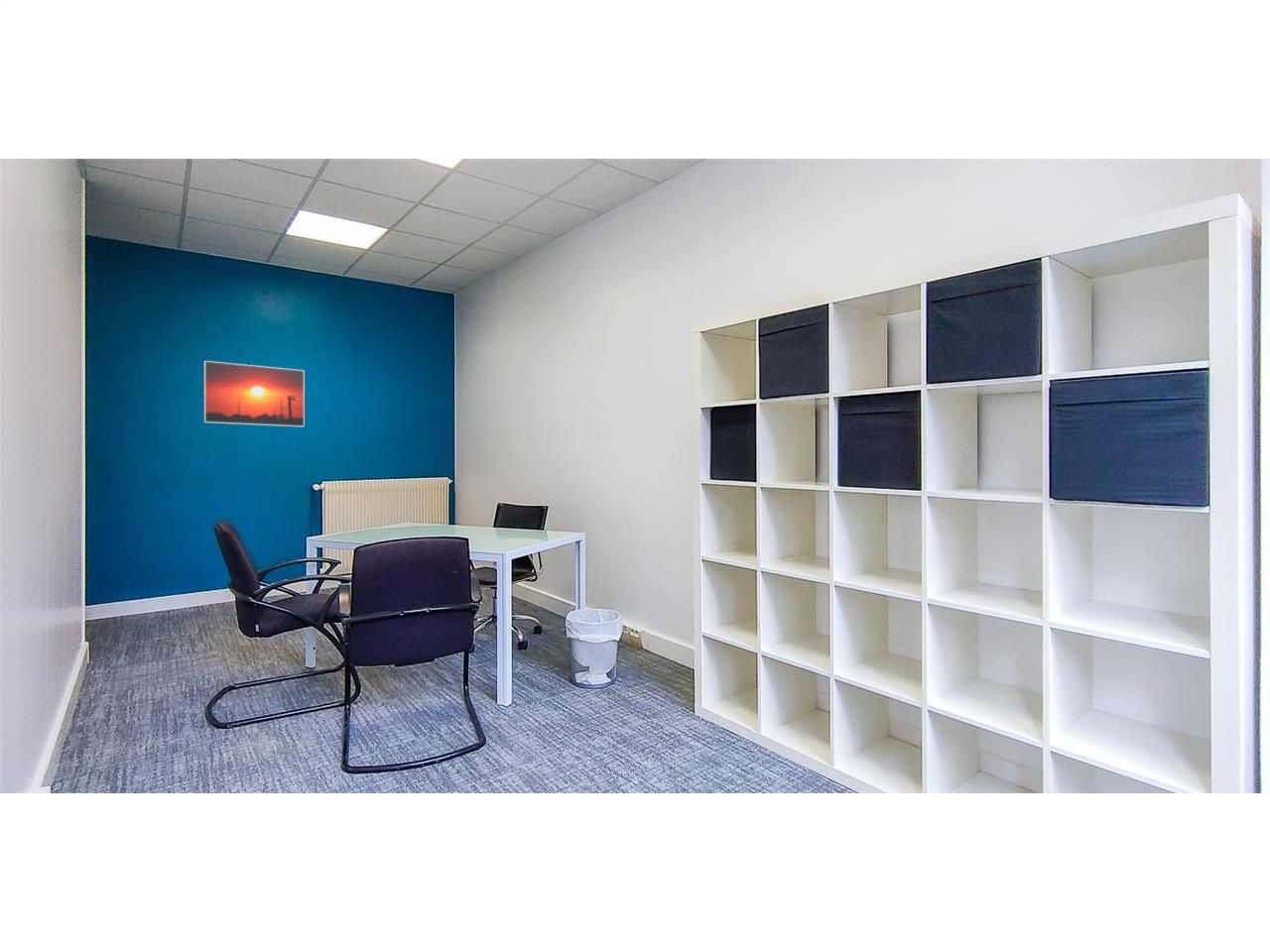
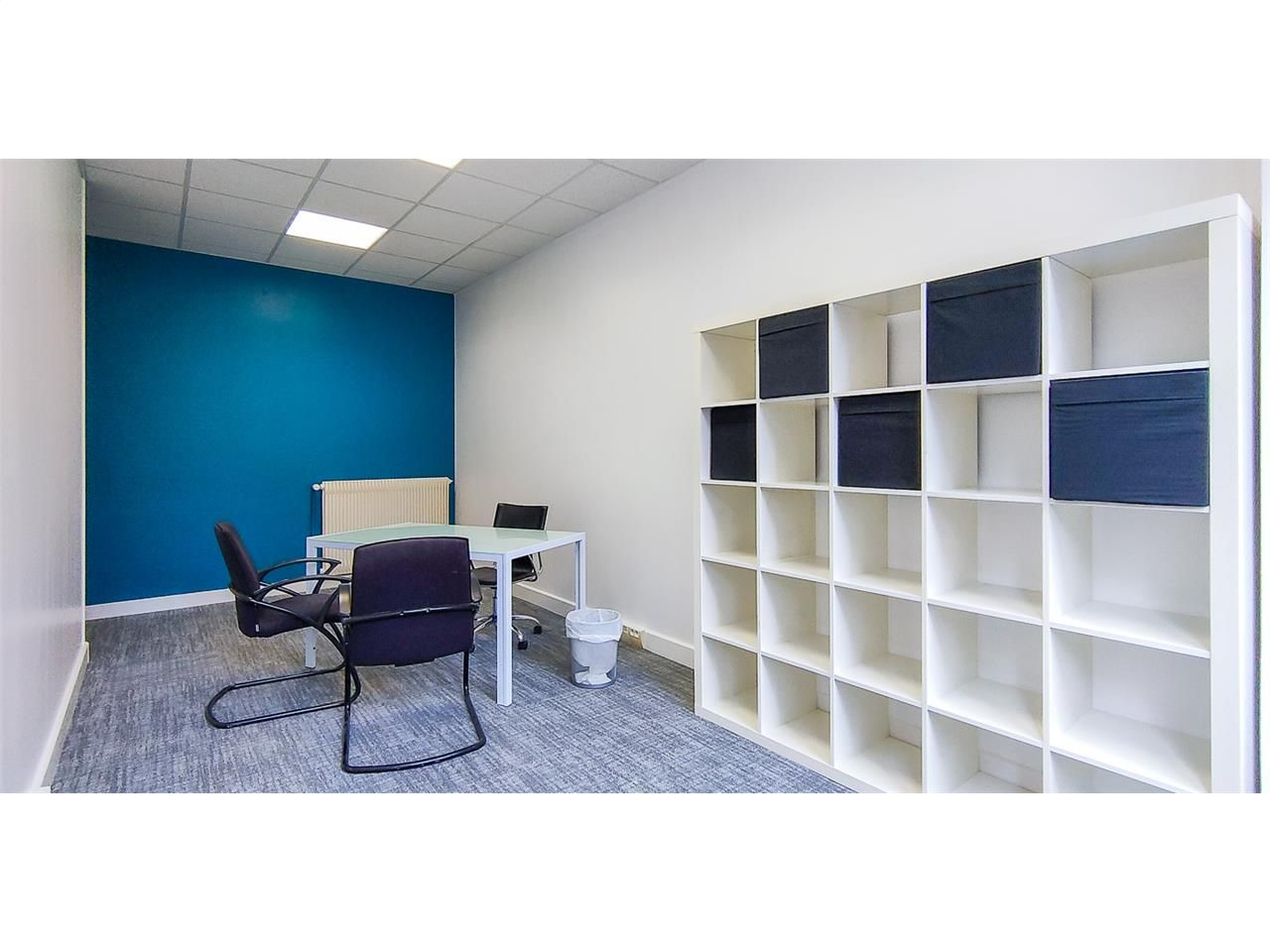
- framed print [203,360,306,427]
